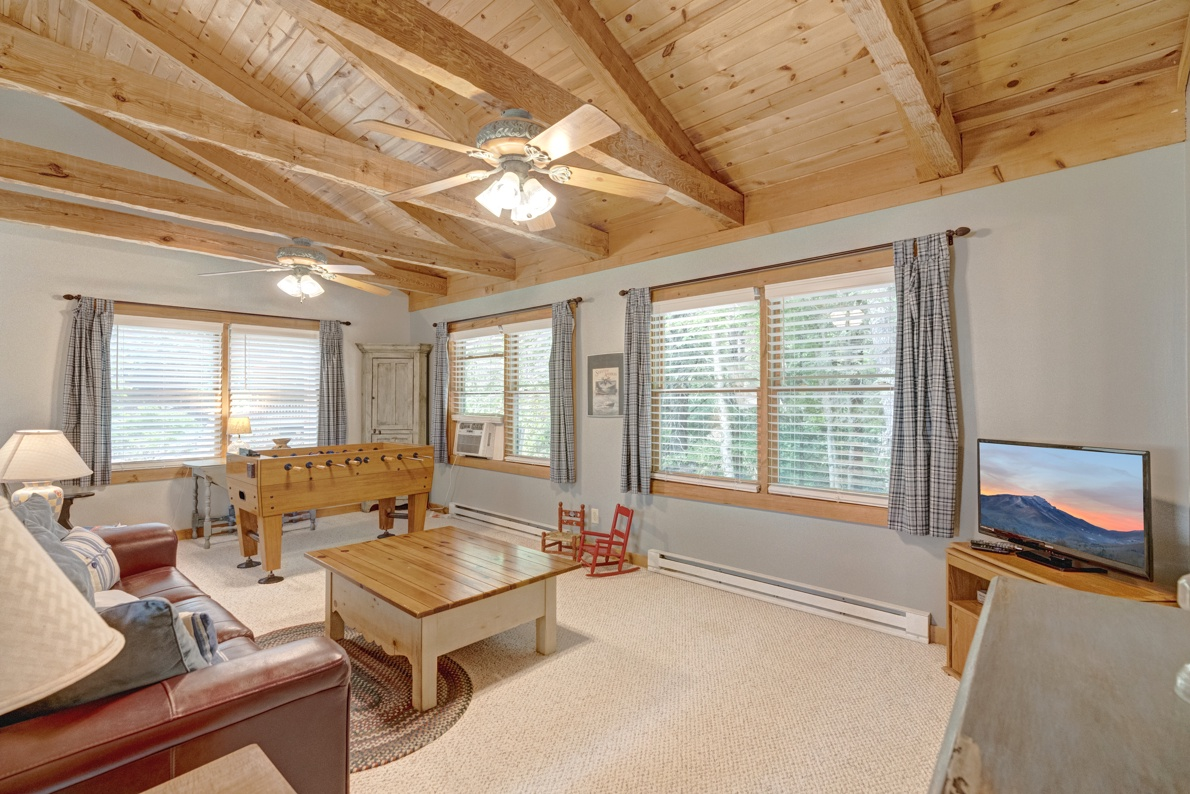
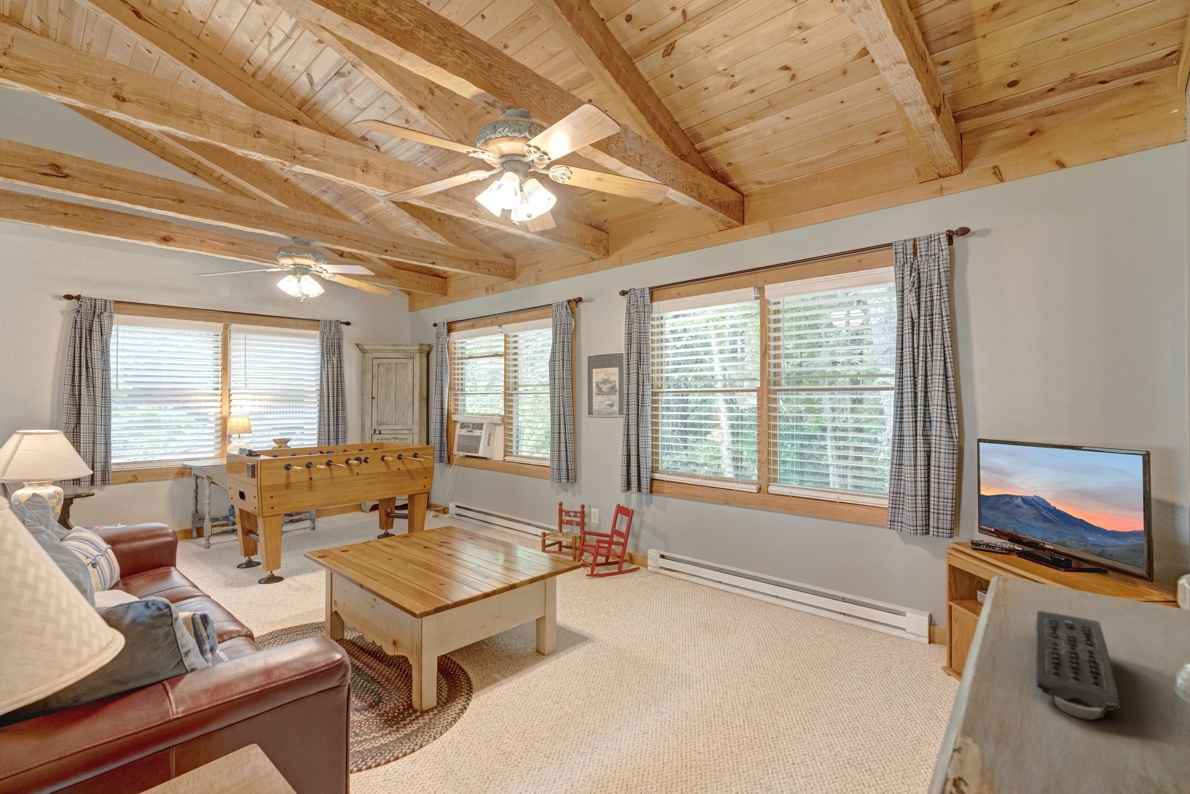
+ remote control [1035,610,1122,721]
